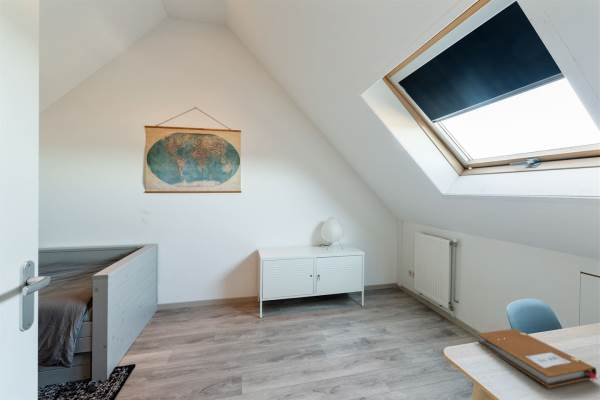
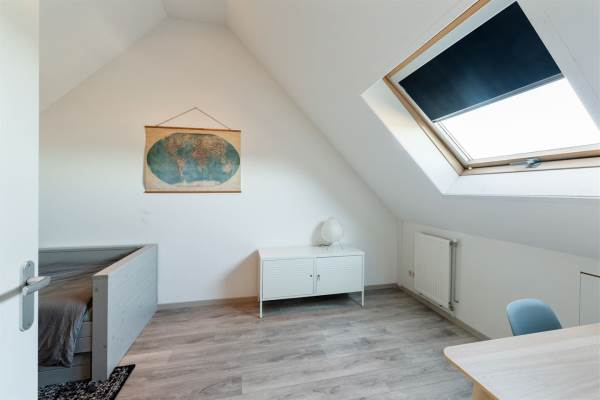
- notebook [476,328,598,389]
